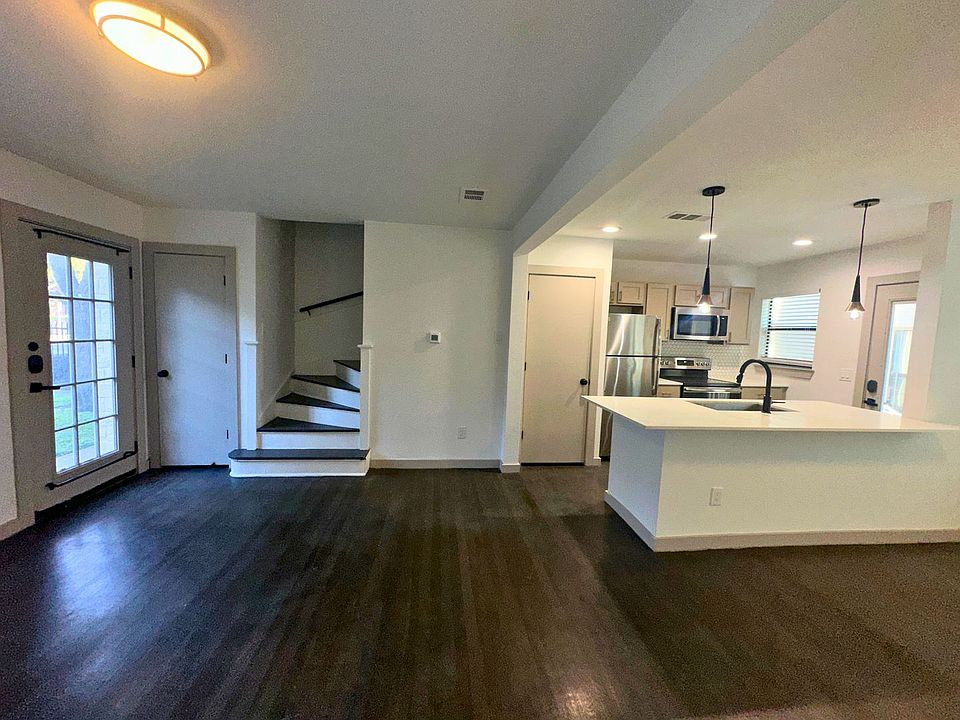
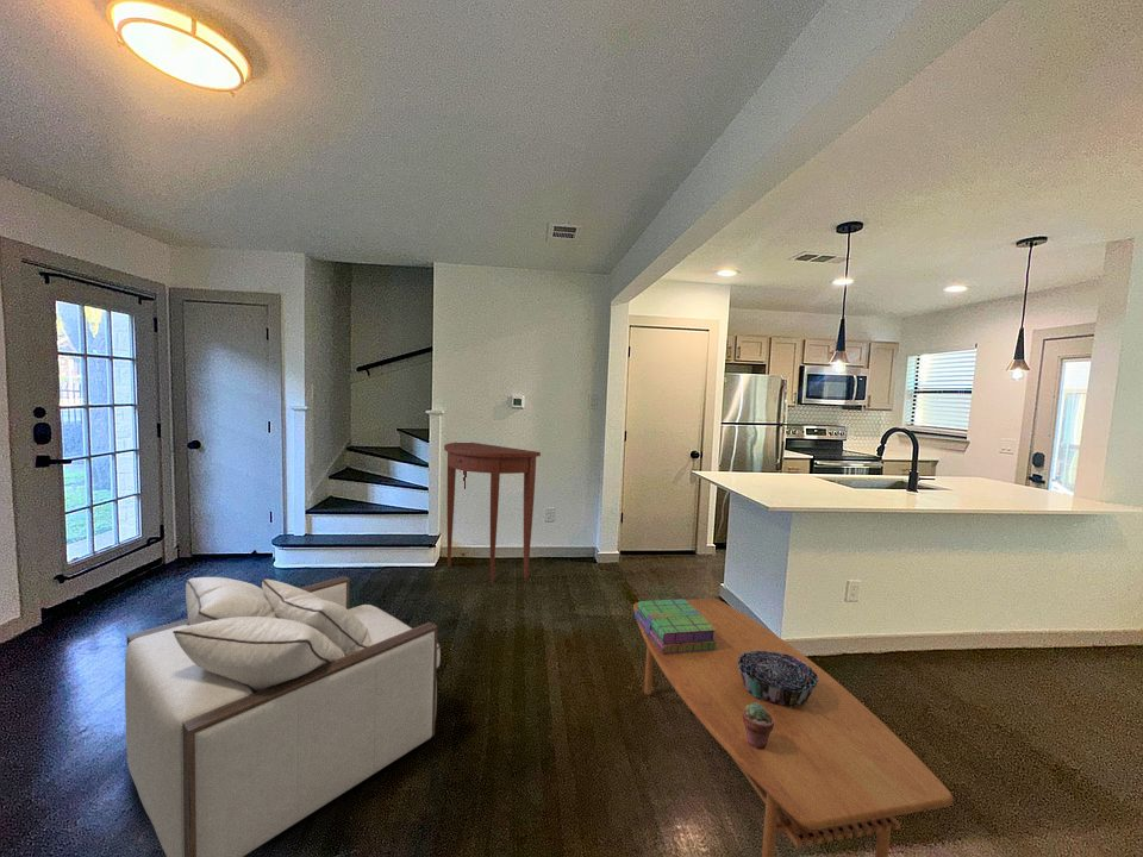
+ stack of books [633,598,718,655]
+ decorative bowl [737,650,818,707]
+ armchair [124,575,442,857]
+ coffee table [632,598,955,857]
+ console table [443,442,542,584]
+ potted succulent [743,702,774,749]
